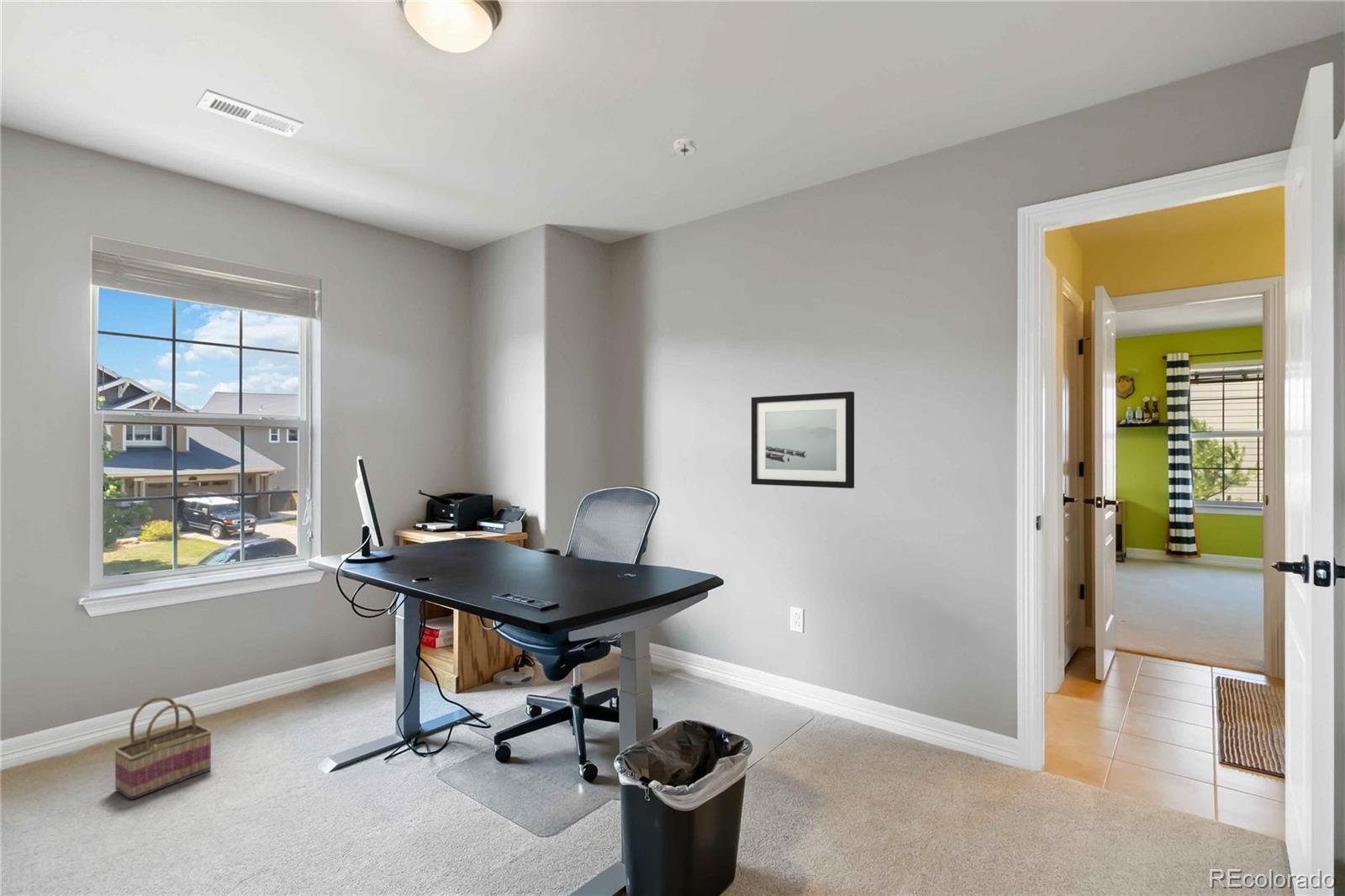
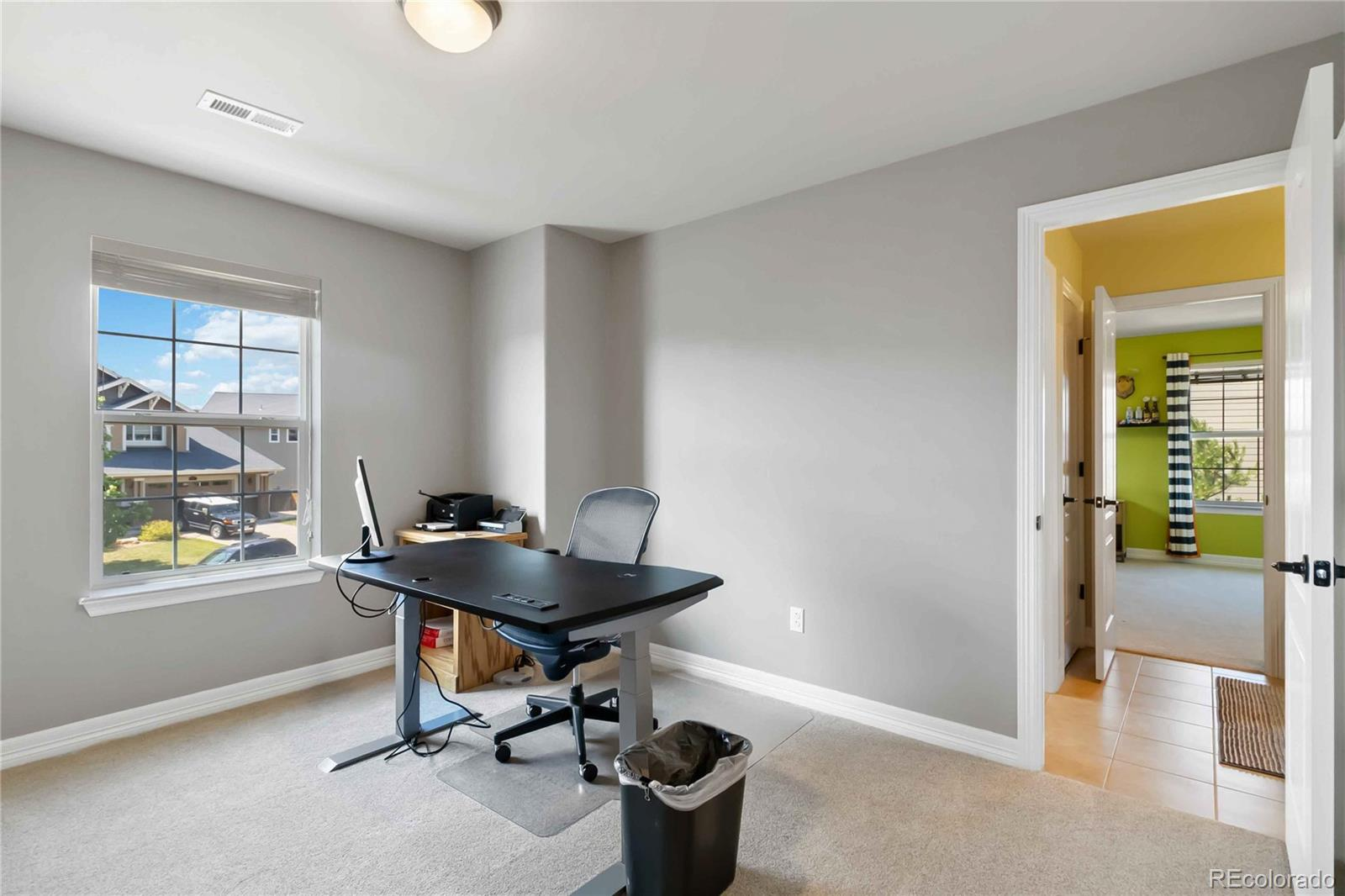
- wall art [751,391,855,489]
- basket [113,696,214,800]
- smoke detector [669,138,699,158]
